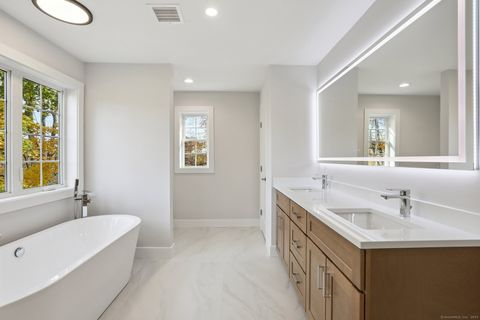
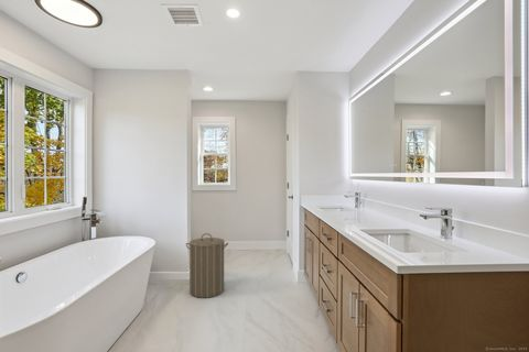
+ laundry hamper [185,232,229,299]
